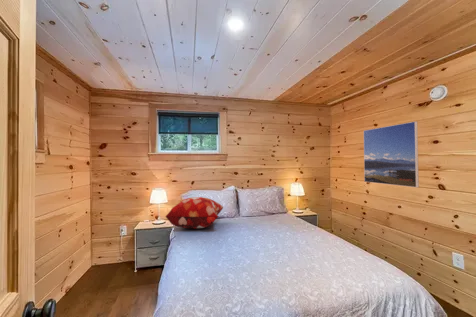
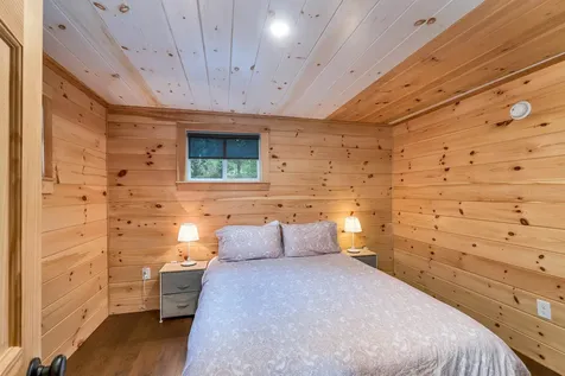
- decorative pillow [165,196,224,229]
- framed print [363,120,420,188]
